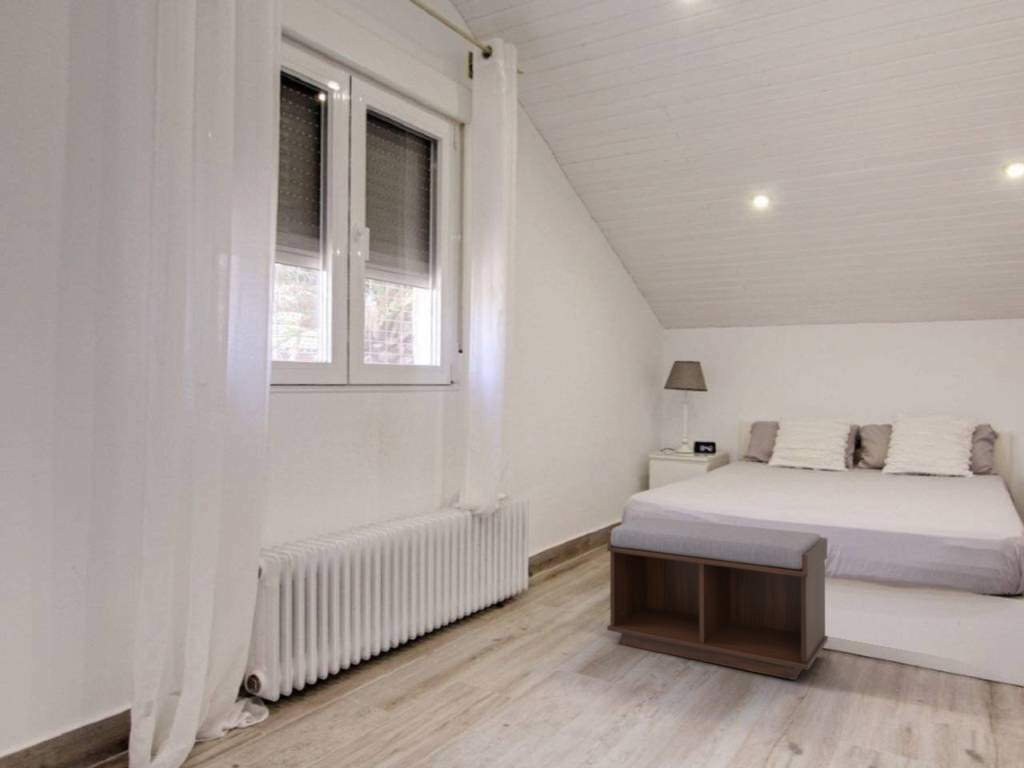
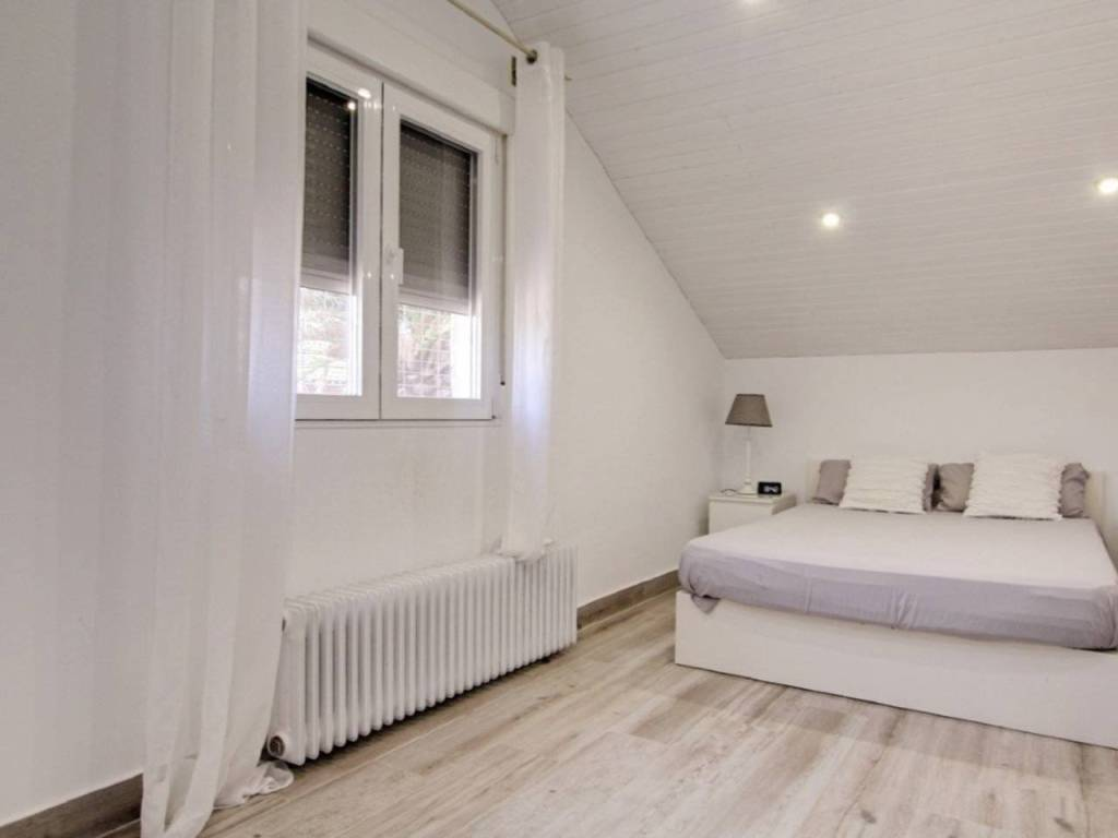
- bench [606,517,829,681]
